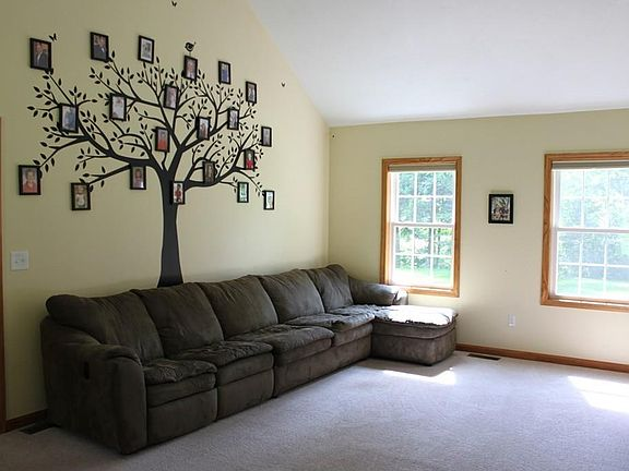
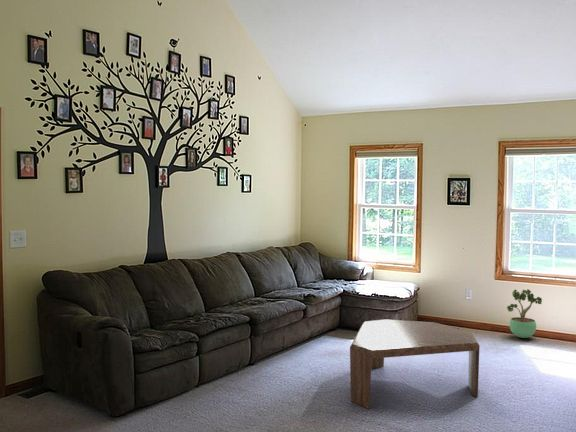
+ potted plant [506,288,543,339]
+ coffee table [349,318,481,410]
